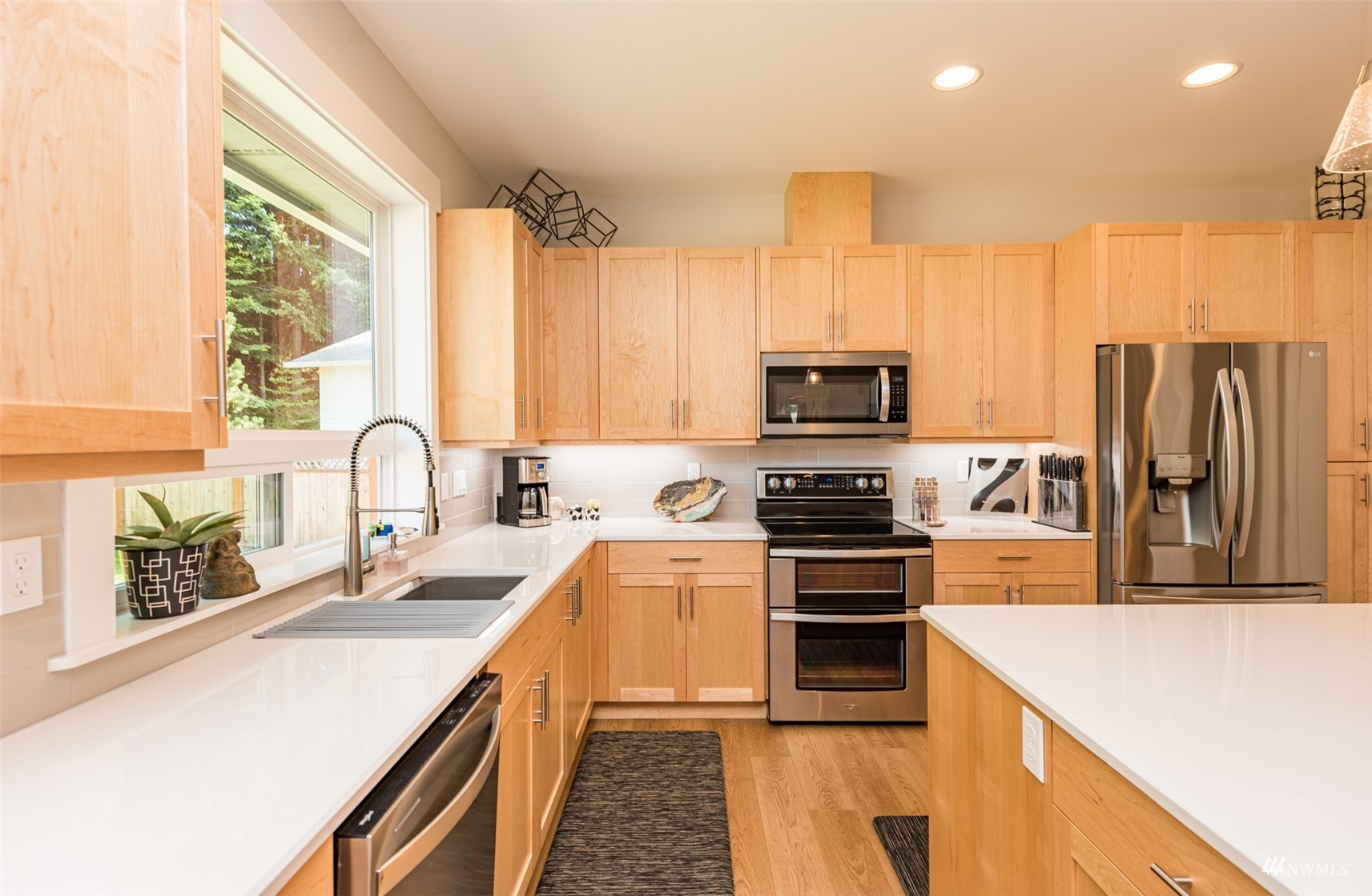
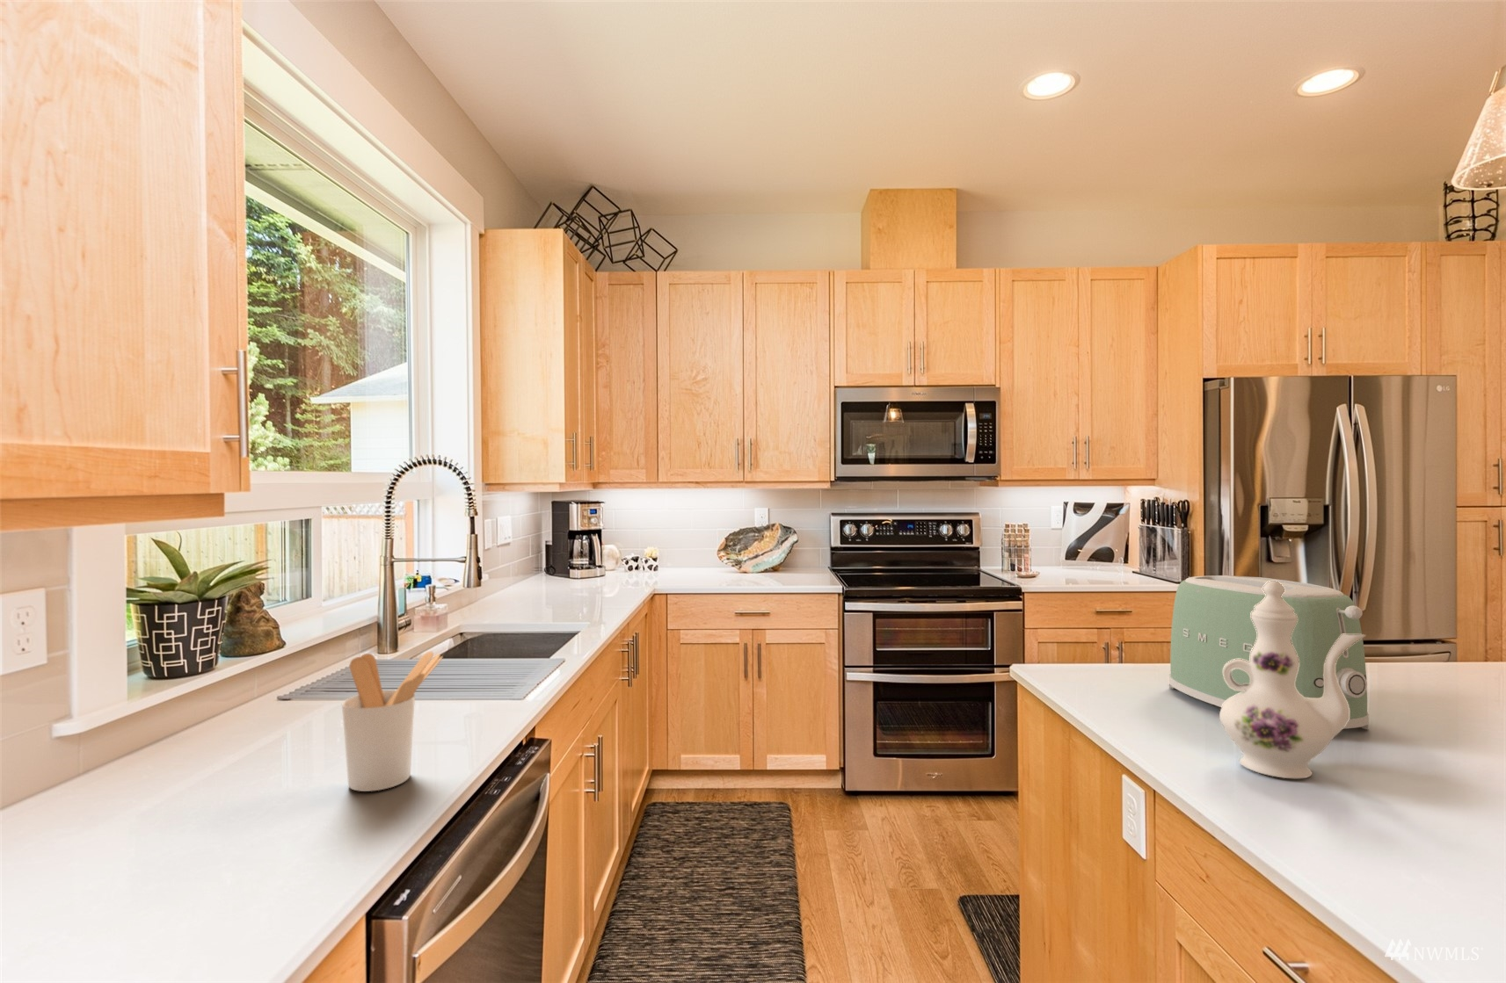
+ toaster [1168,575,1370,731]
+ chinaware [1218,580,1367,779]
+ utensil holder [341,651,443,792]
